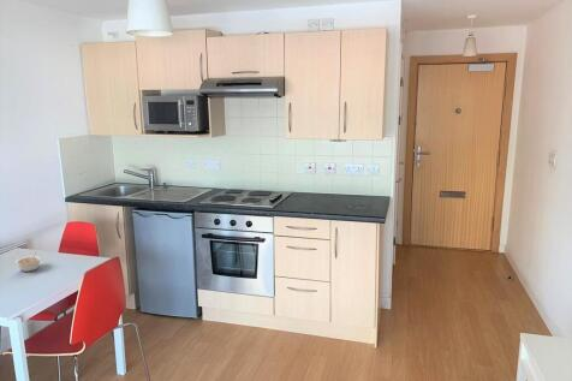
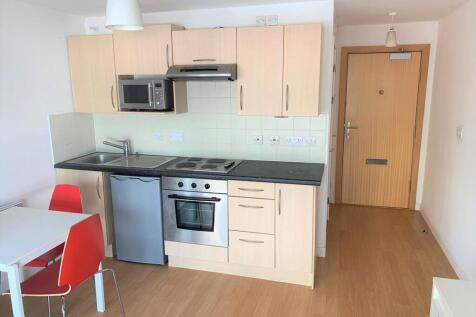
- legume [14,251,42,273]
